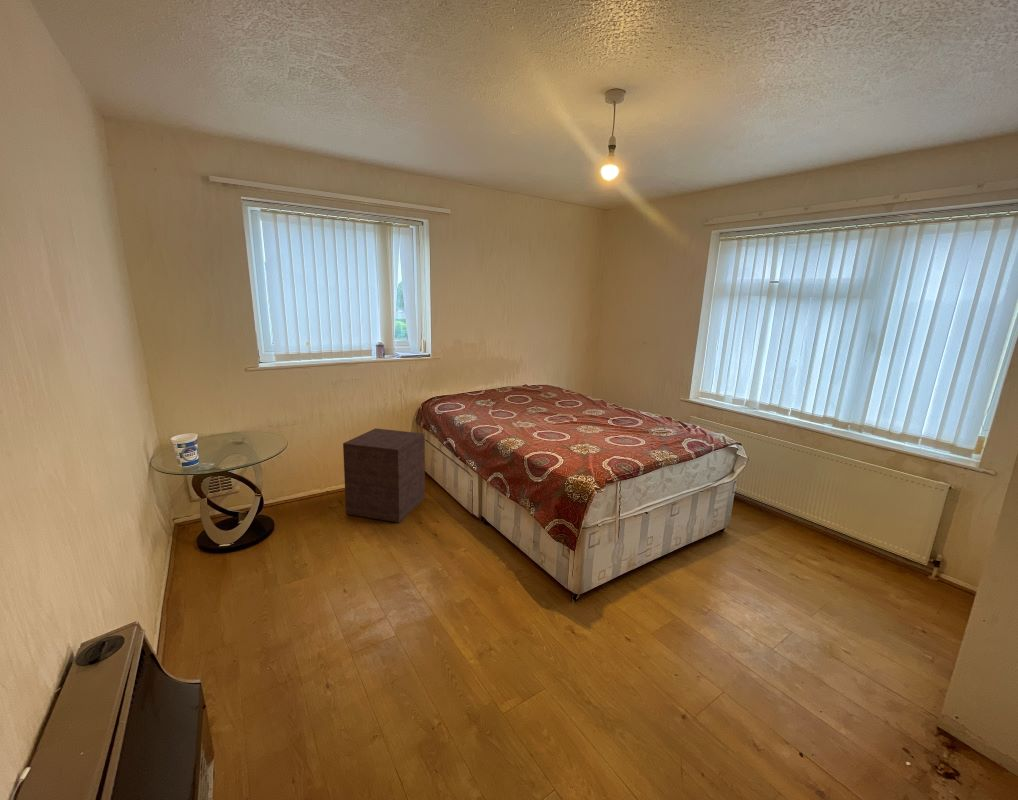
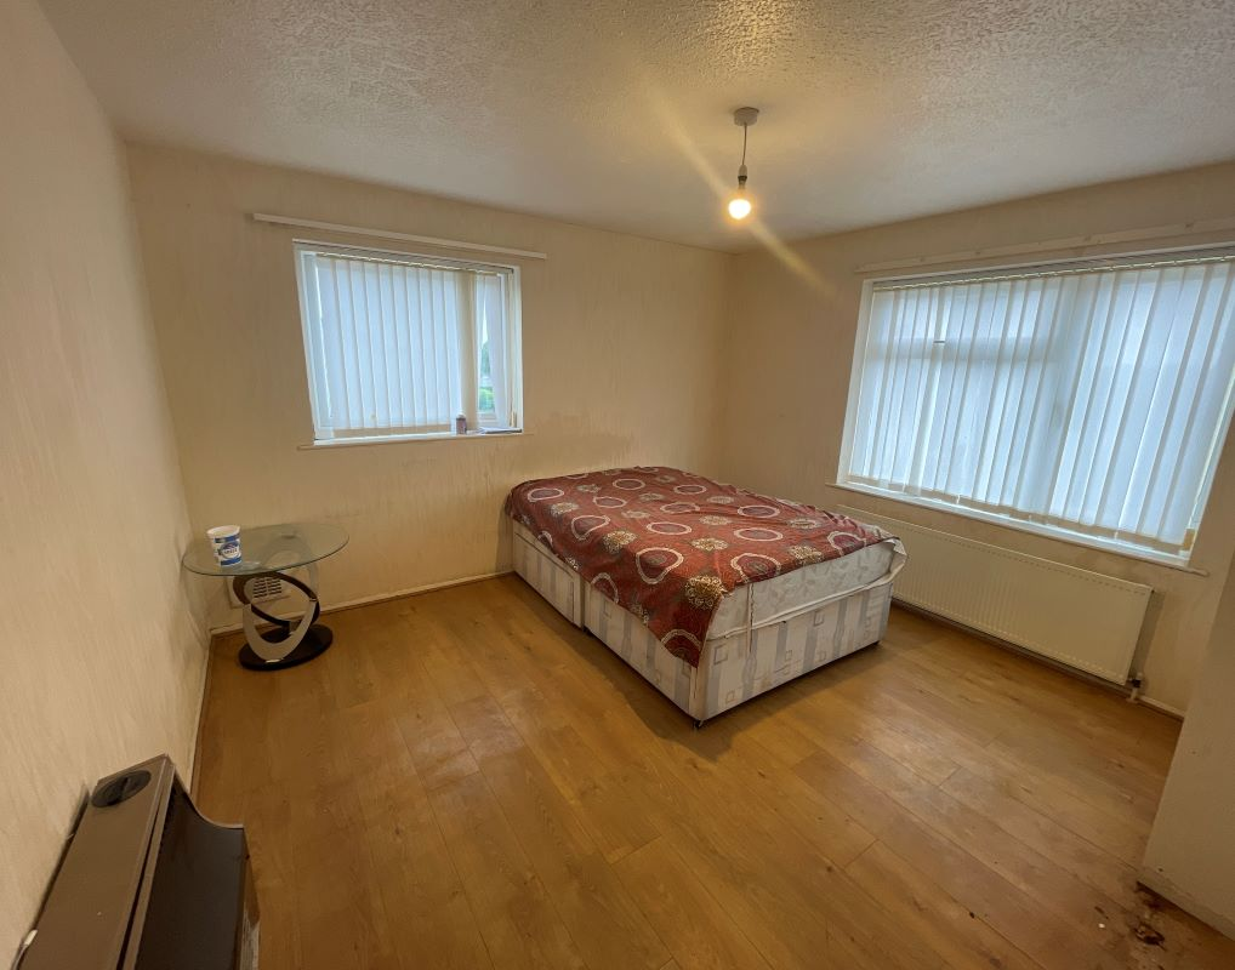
- nightstand [342,427,426,523]
